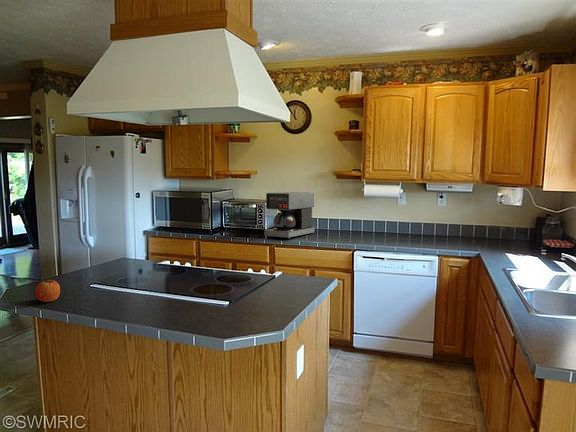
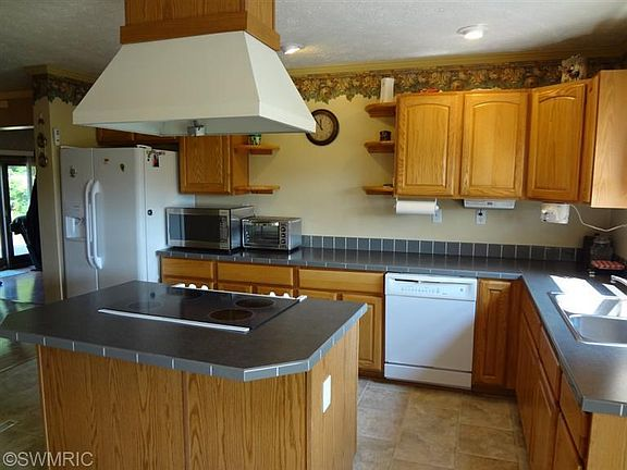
- coffee maker [263,191,315,240]
- apple [35,278,61,303]
